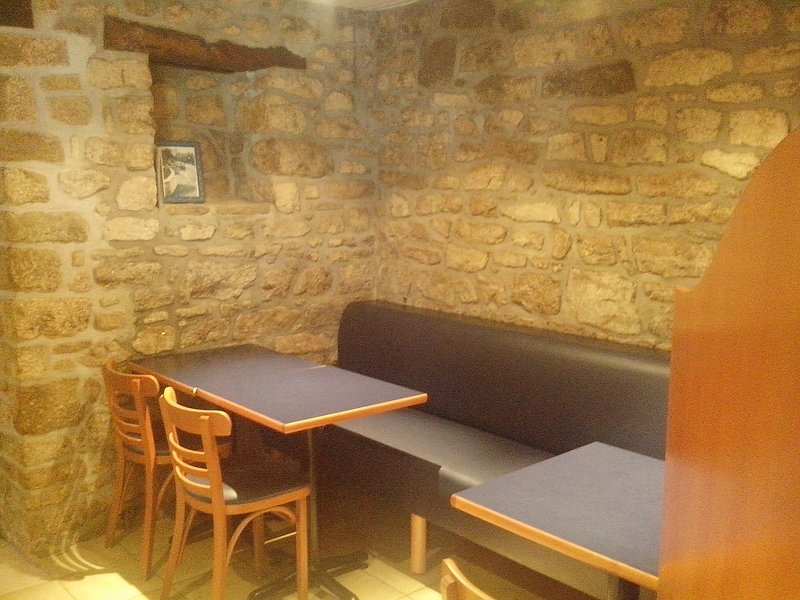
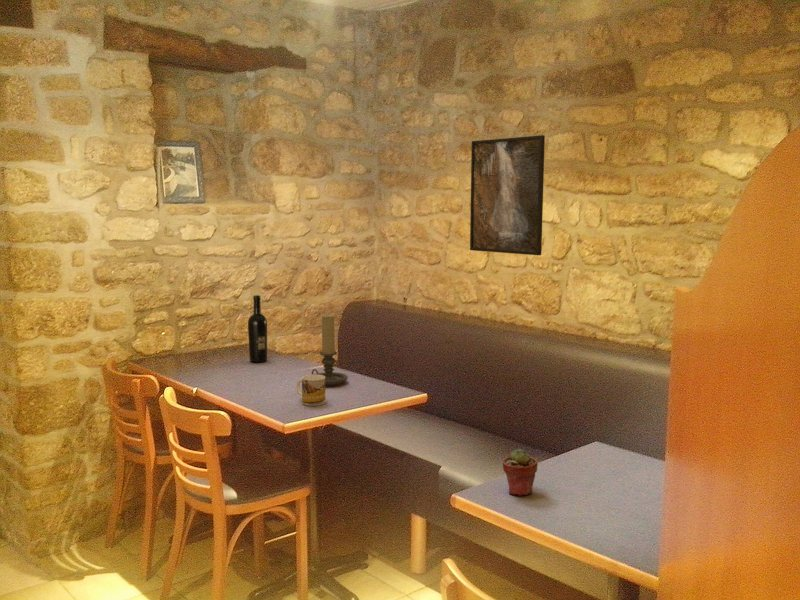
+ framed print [469,134,546,256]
+ candle holder [311,313,349,387]
+ wine bottle [247,294,268,364]
+ mug [295,374,326,407]
+ potted succulent [502,447,539,497]
